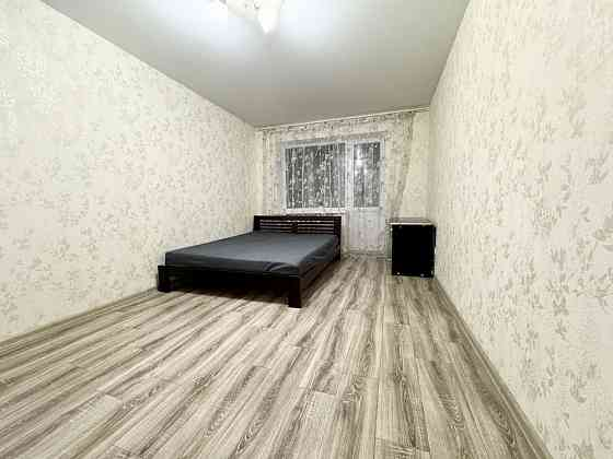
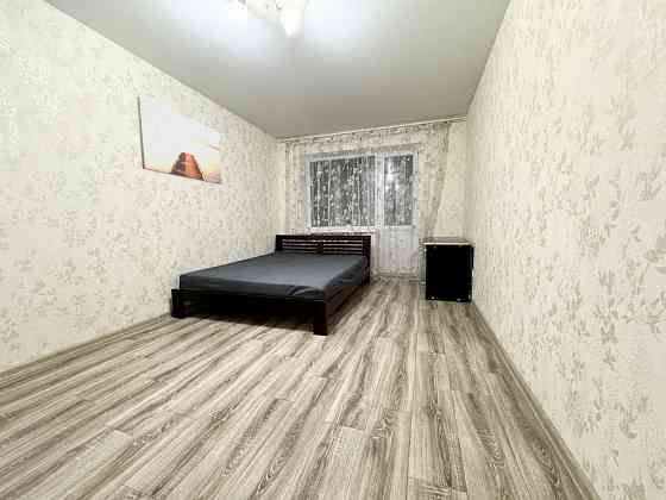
+ wall art [136,95,222,186]
